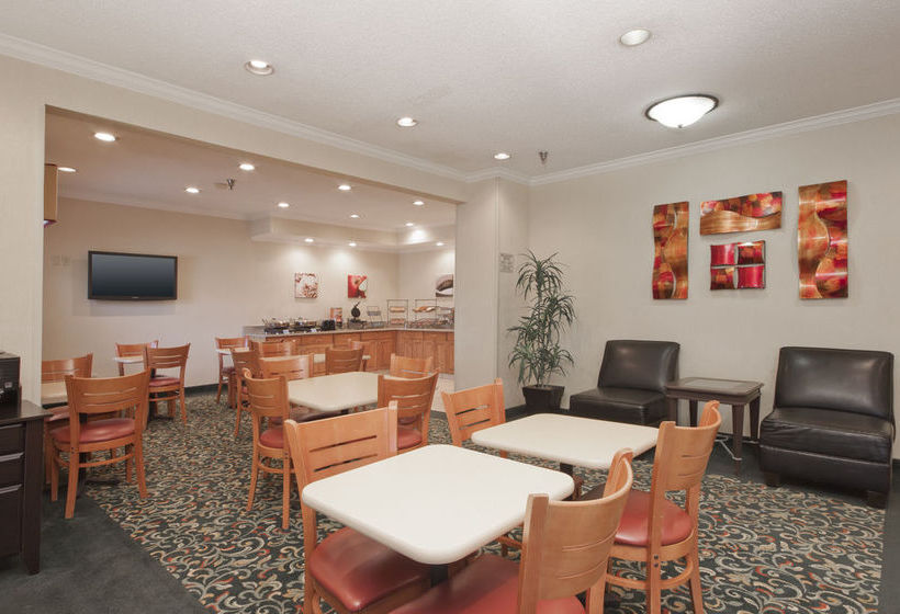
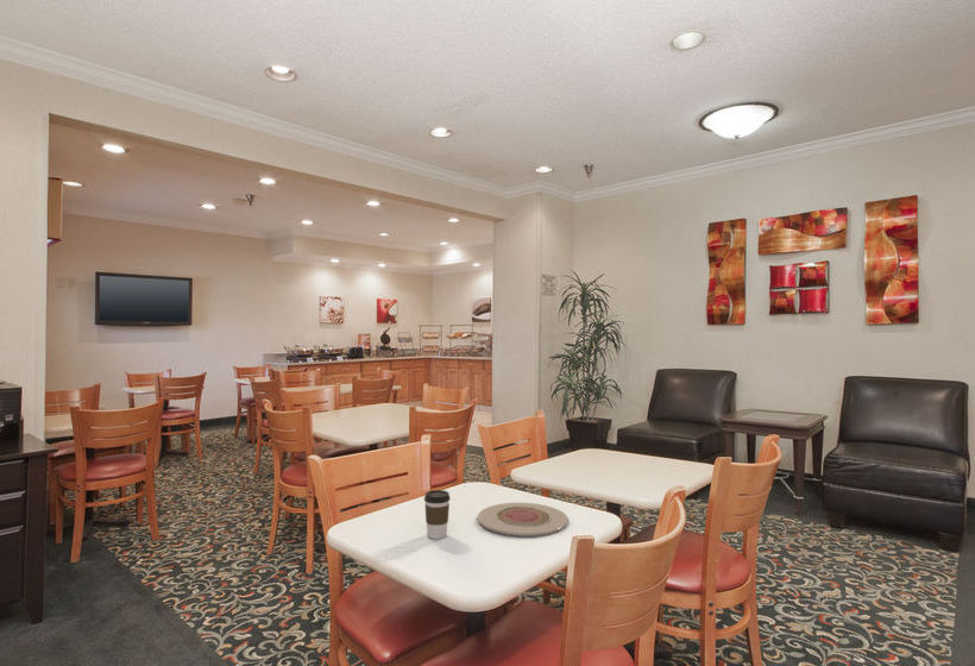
+ plate [477,502,570,538]
+ coffee cup [423,489,452,540]
